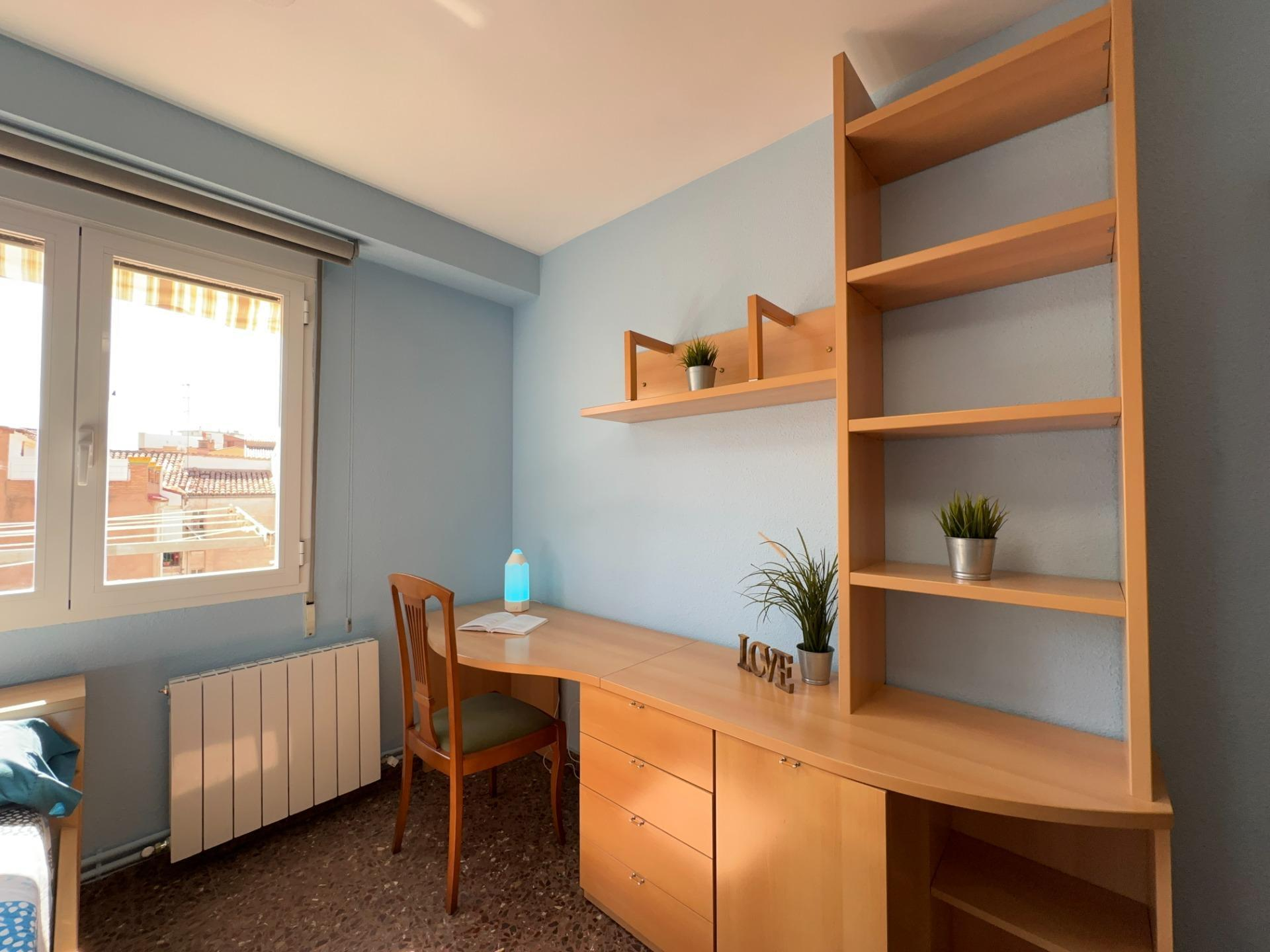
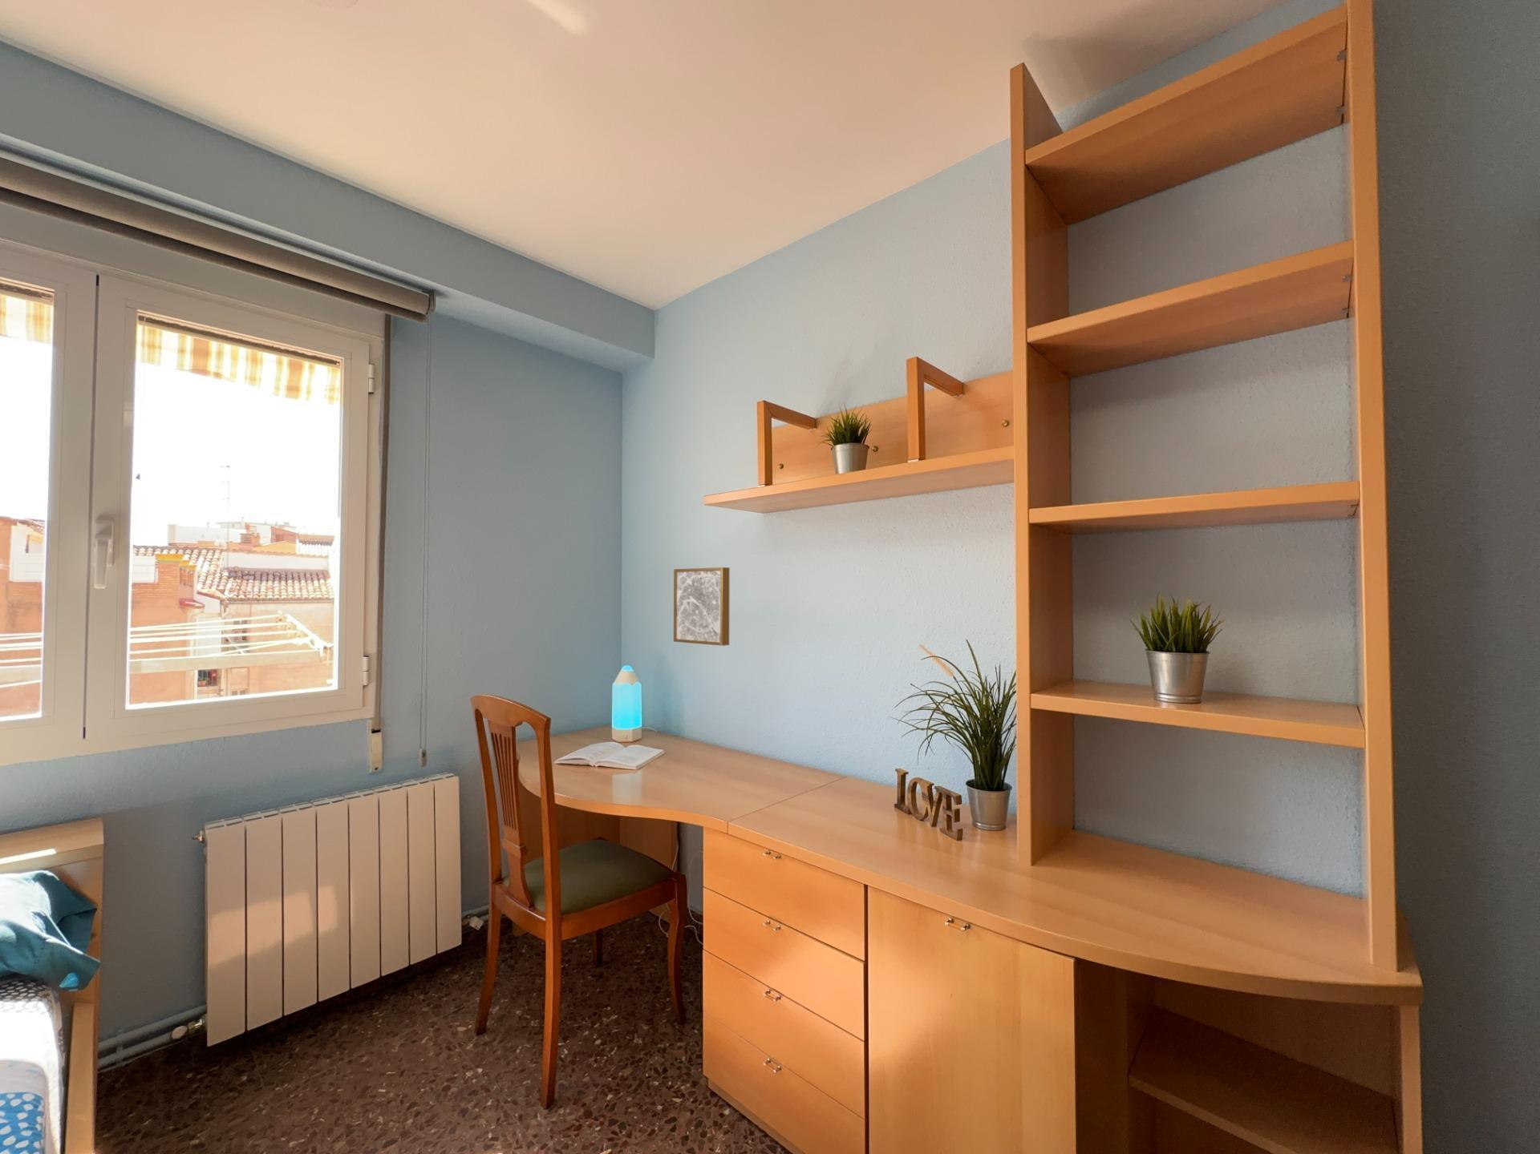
+ wall art [673,566,731,647]
